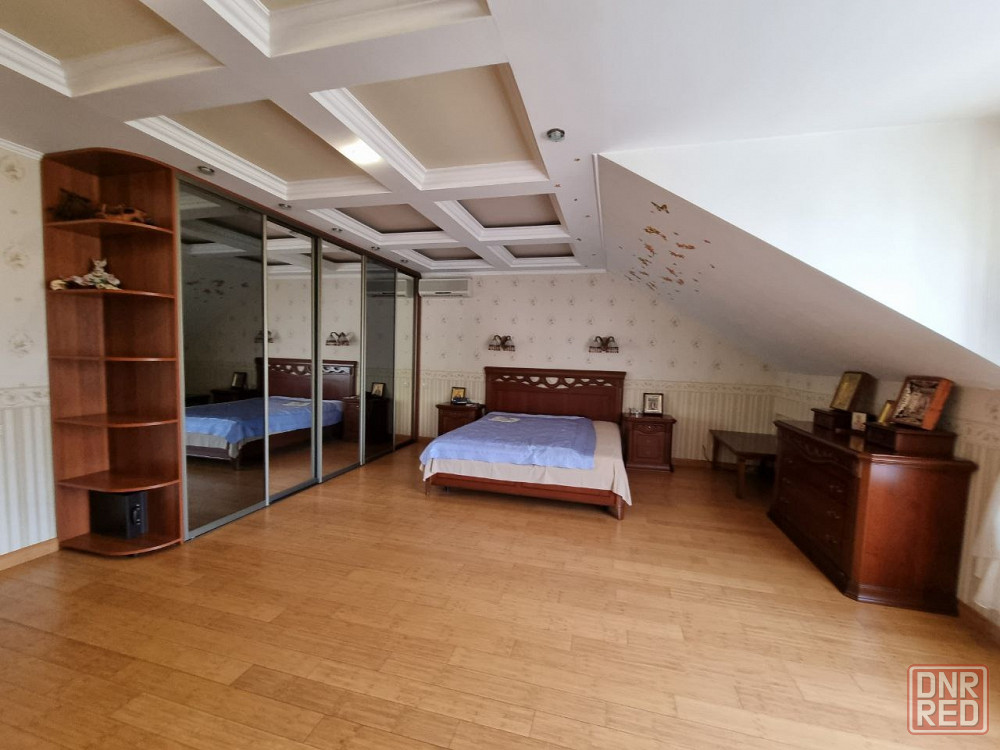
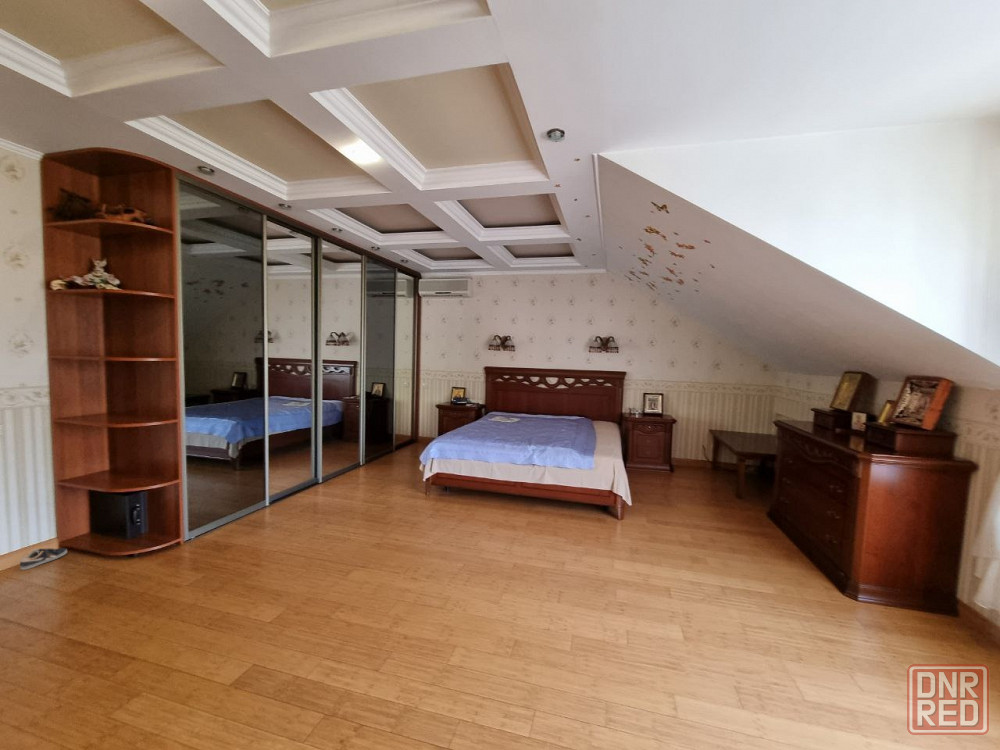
+ sneaker [19,547,68,571]
